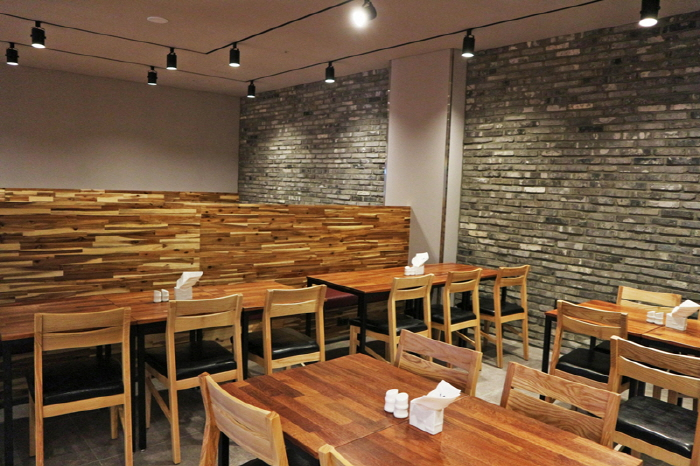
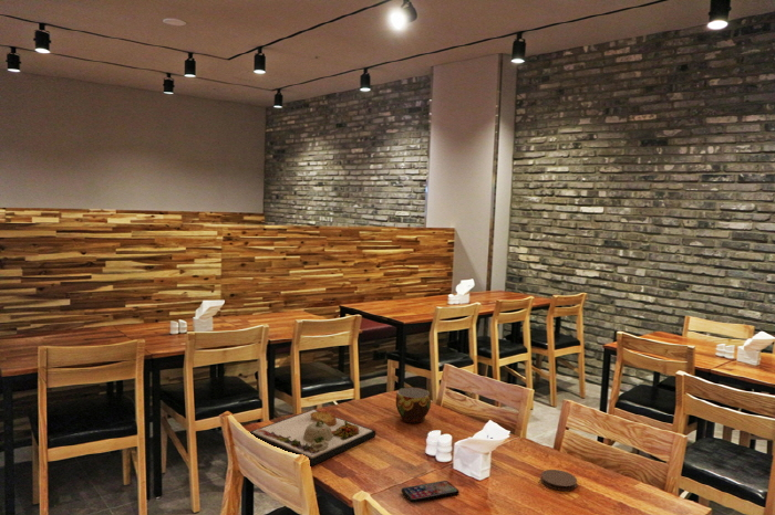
+ smartphone [401,480,461,504]
+ coaster [539,469,578,492]
+ dinner plate [249,408,376,467]
+ cup [395,386,432,424]
